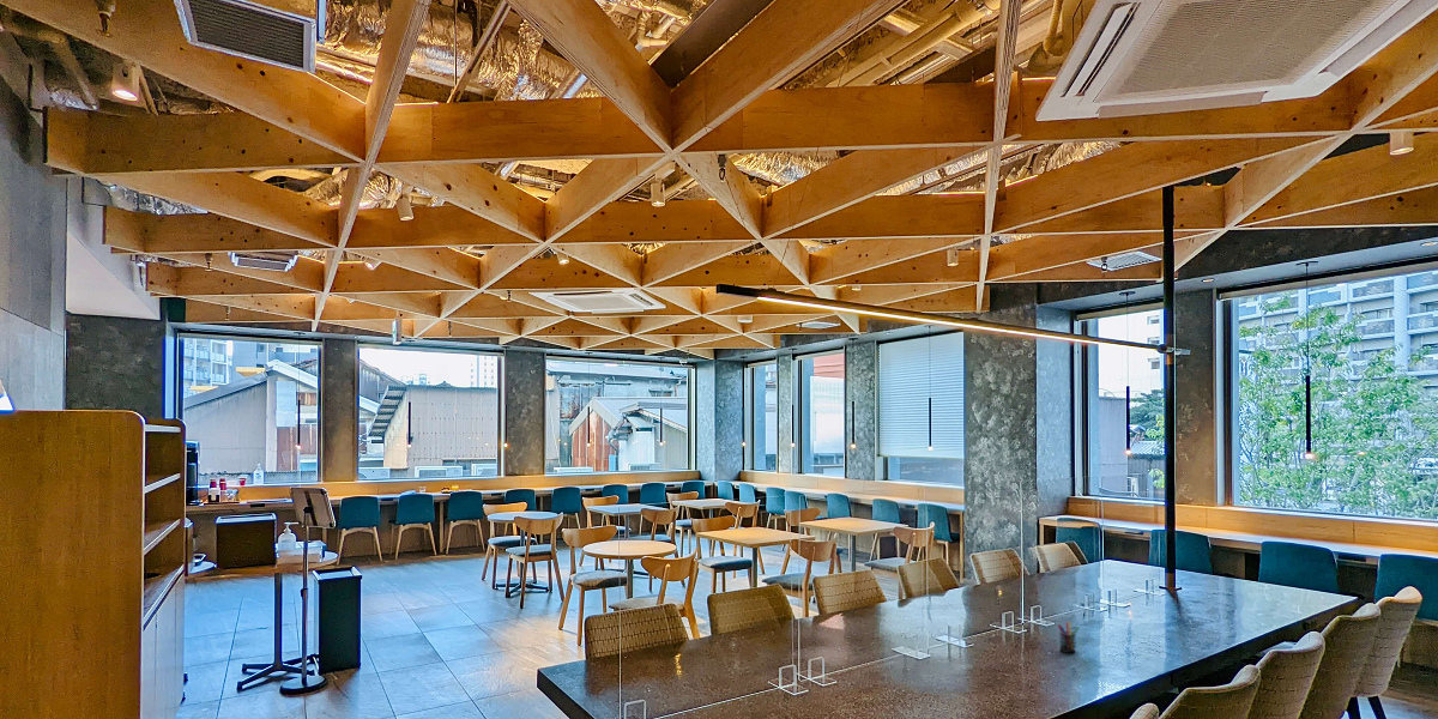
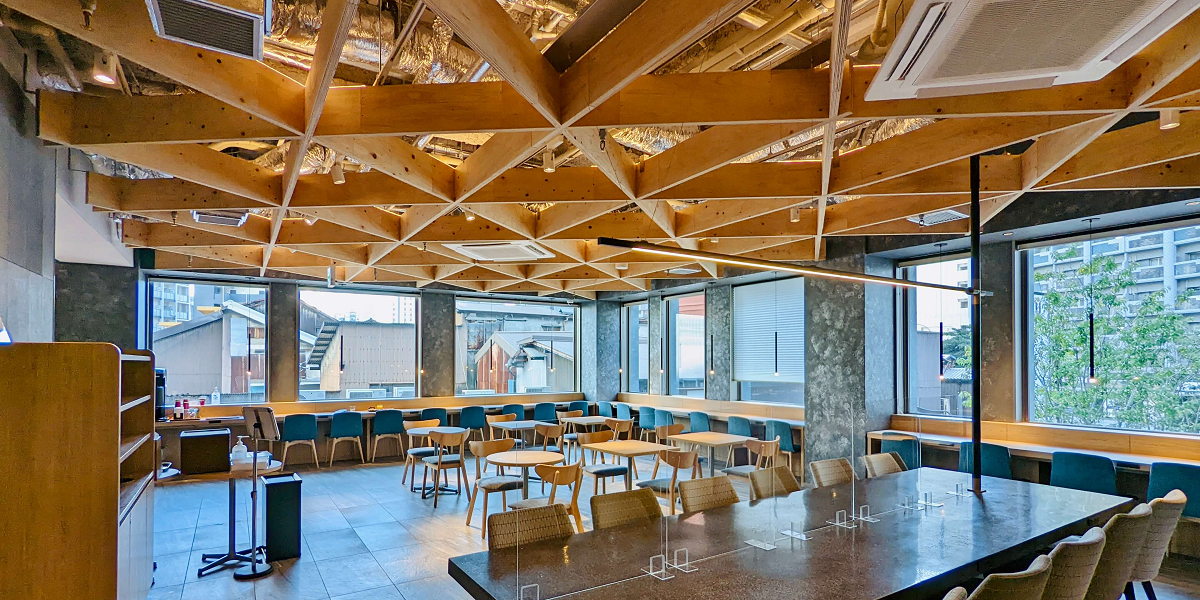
- pen holder [1057,621,1081,654]
